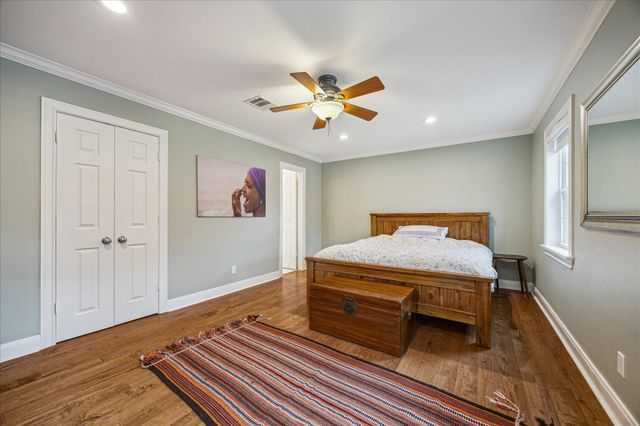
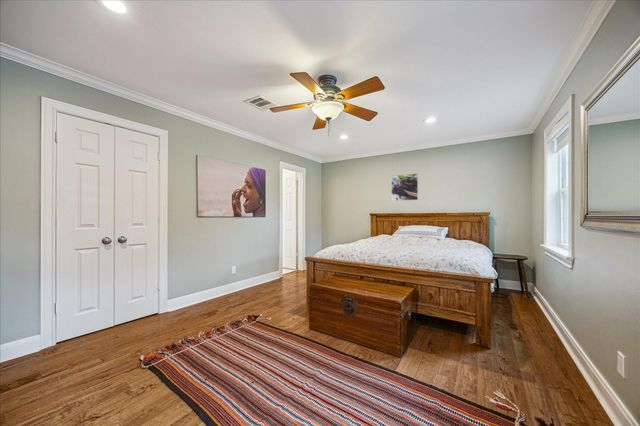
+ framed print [390,172,419,202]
